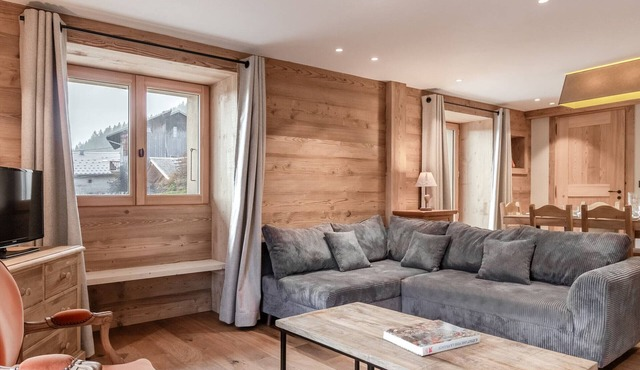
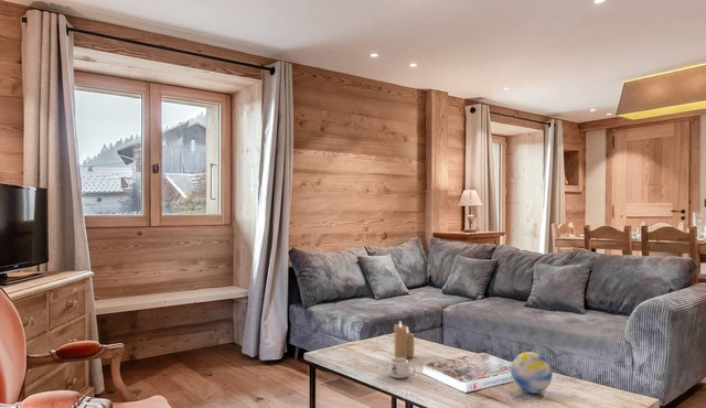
+ candle [393,321,416,359]
+ mug [387,357,417,379]
+ decorative ball [510,351,554,395]
